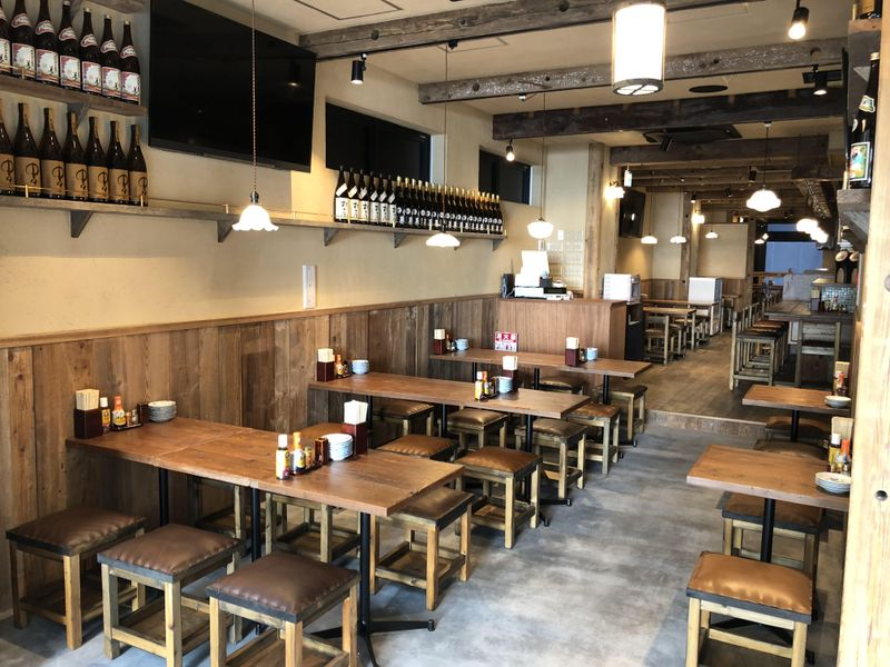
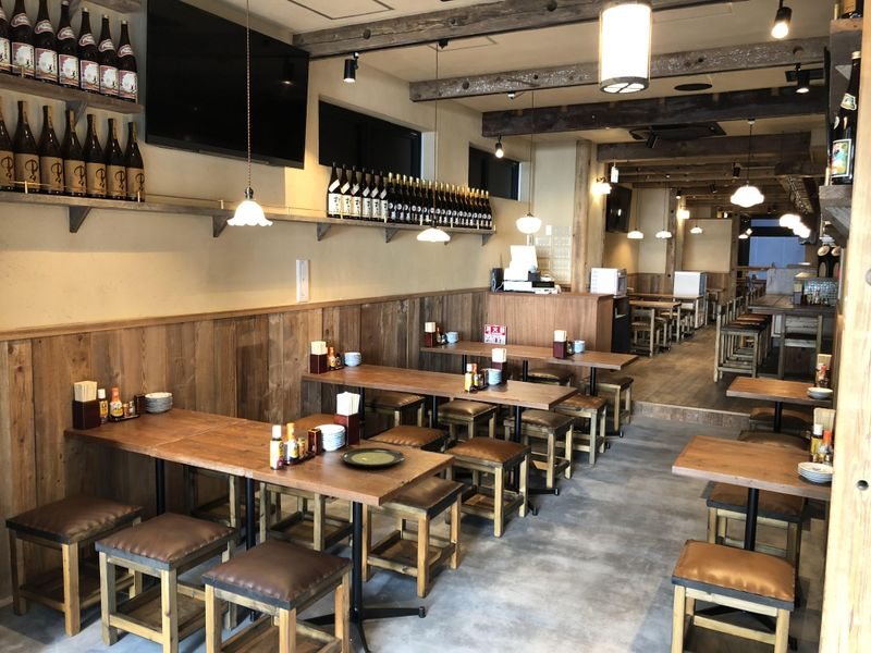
+ plate [340,446,406,467]
